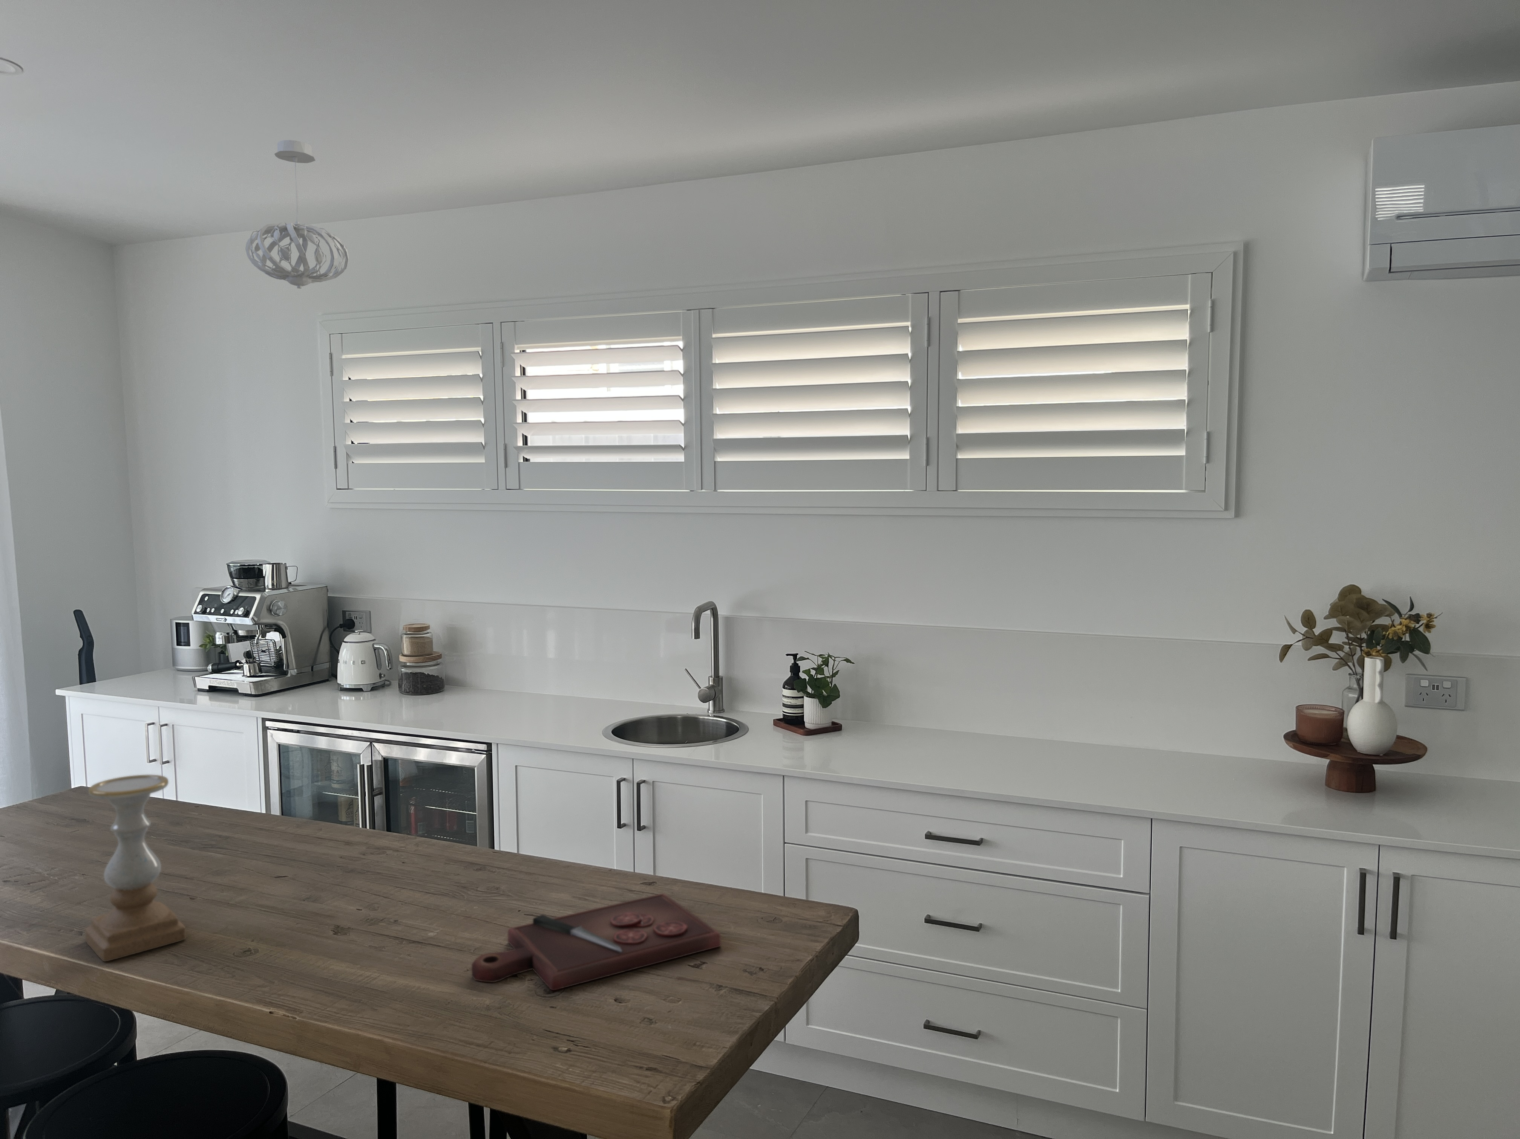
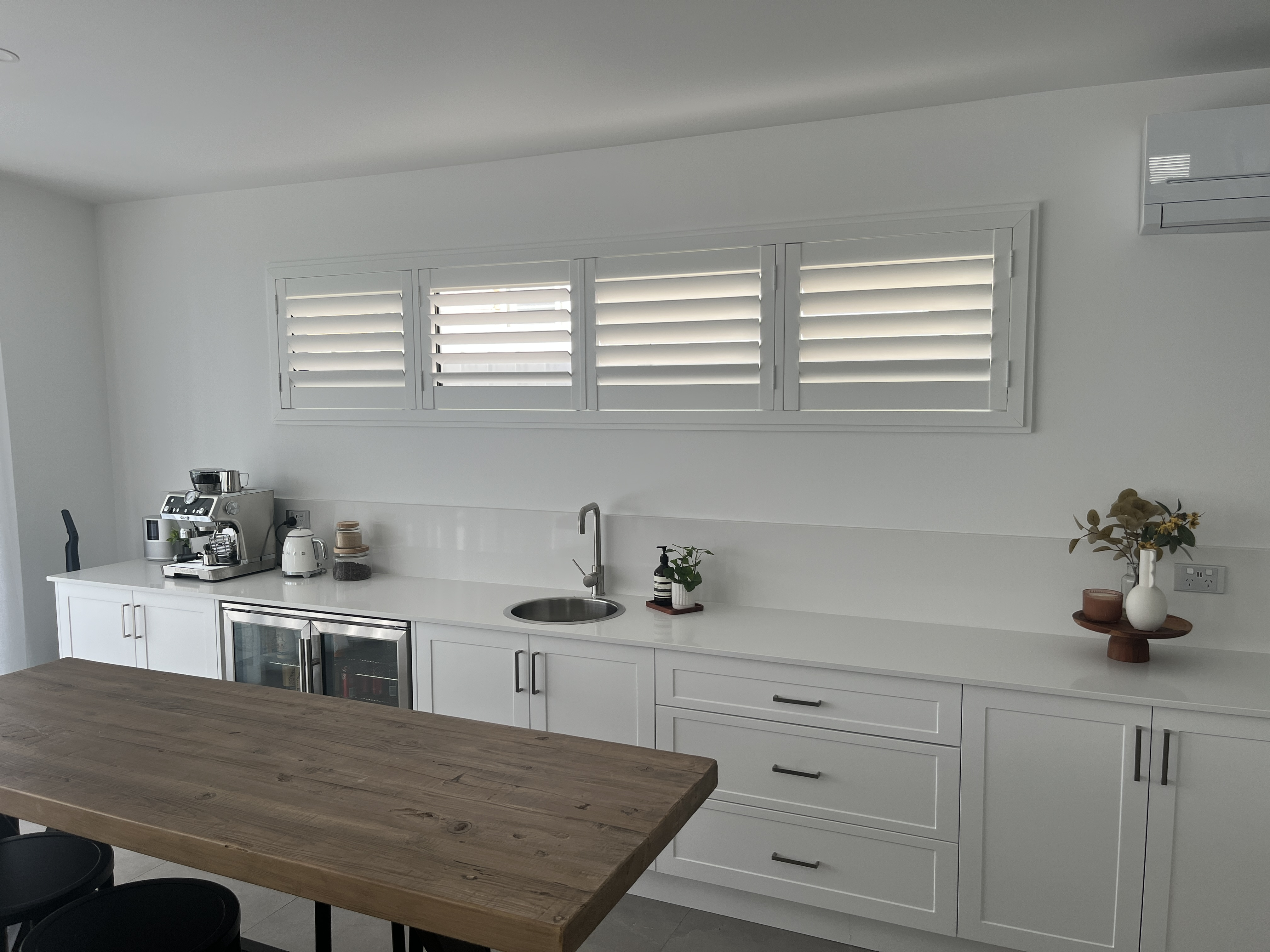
- candle holder [85,774,187,962]
- cutting board [472,893,722,991]
- pendant light [245,140,349,288]
